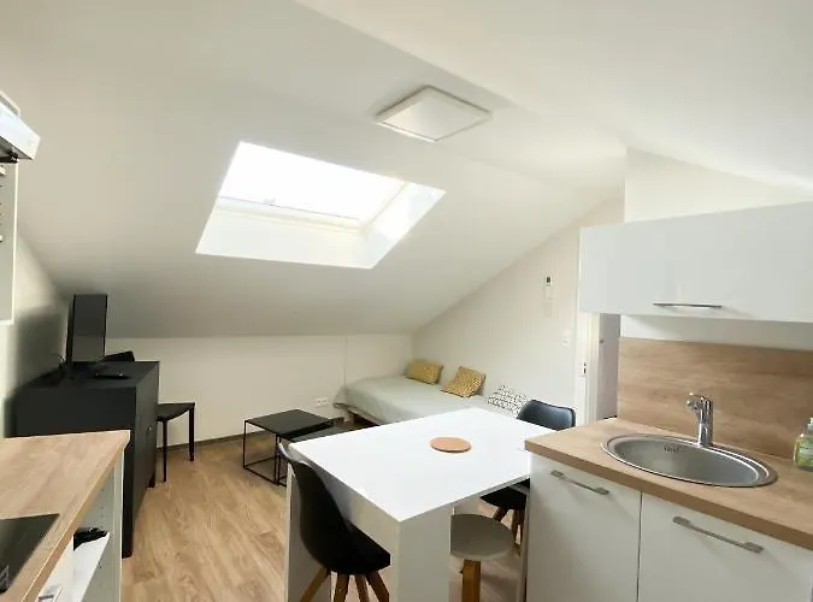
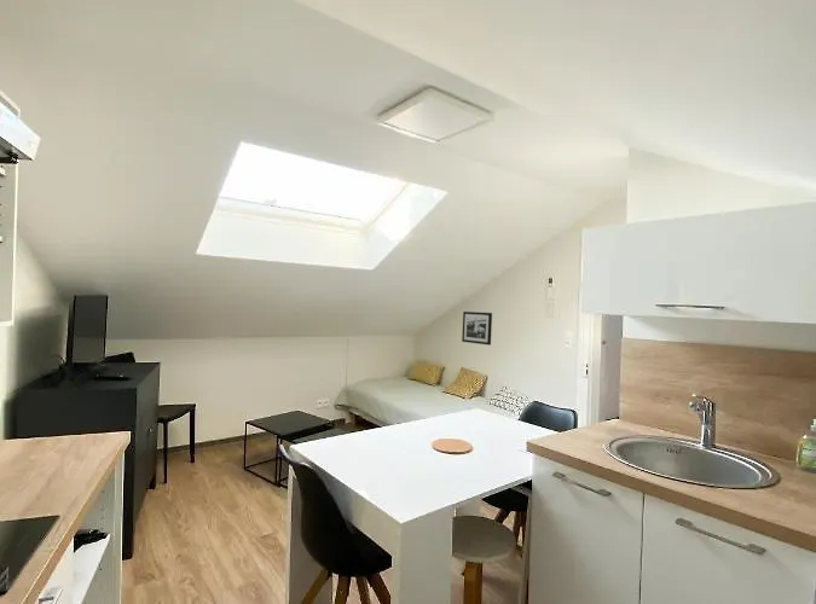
+ picture frame [461,310,493,345]
